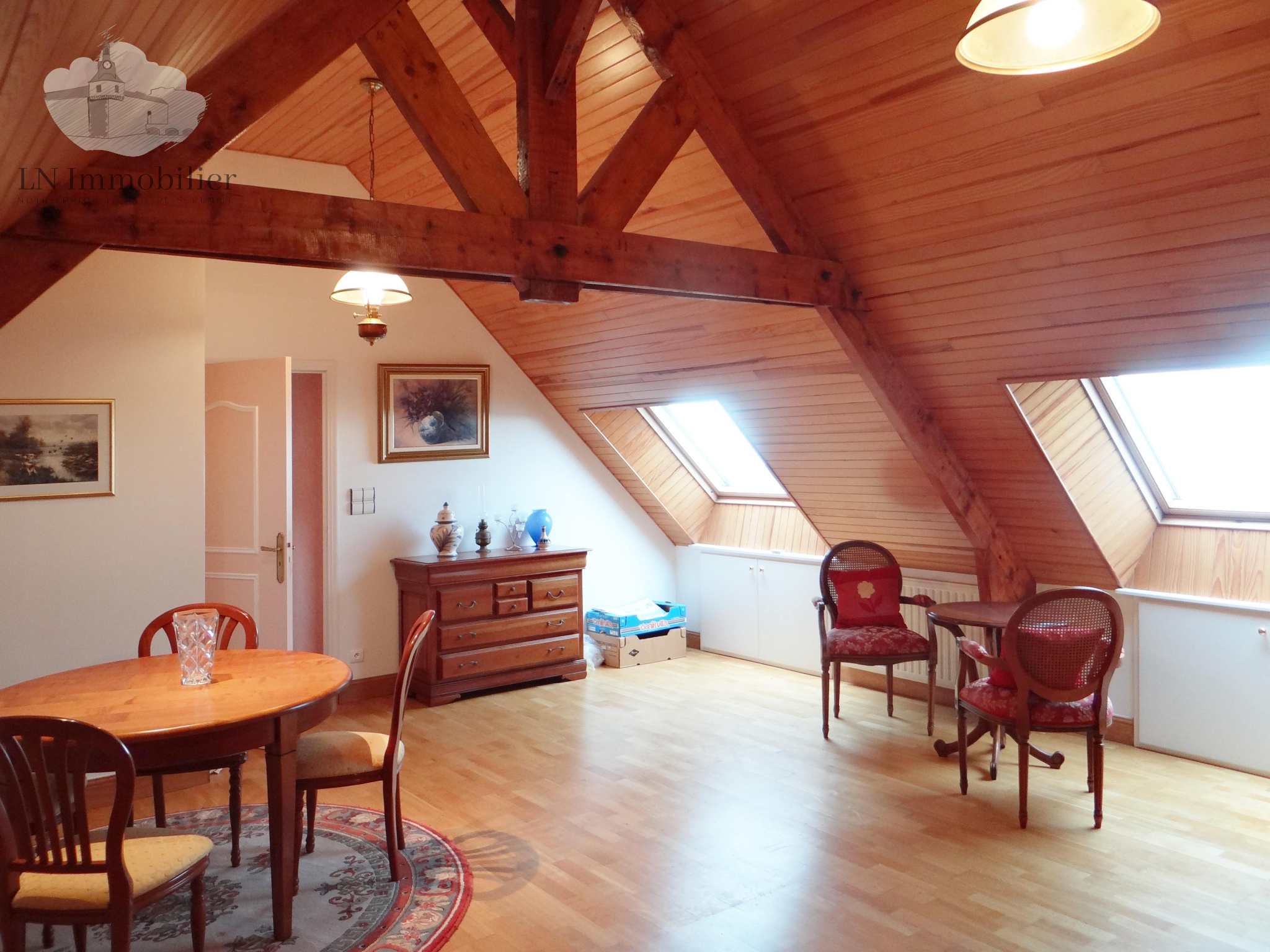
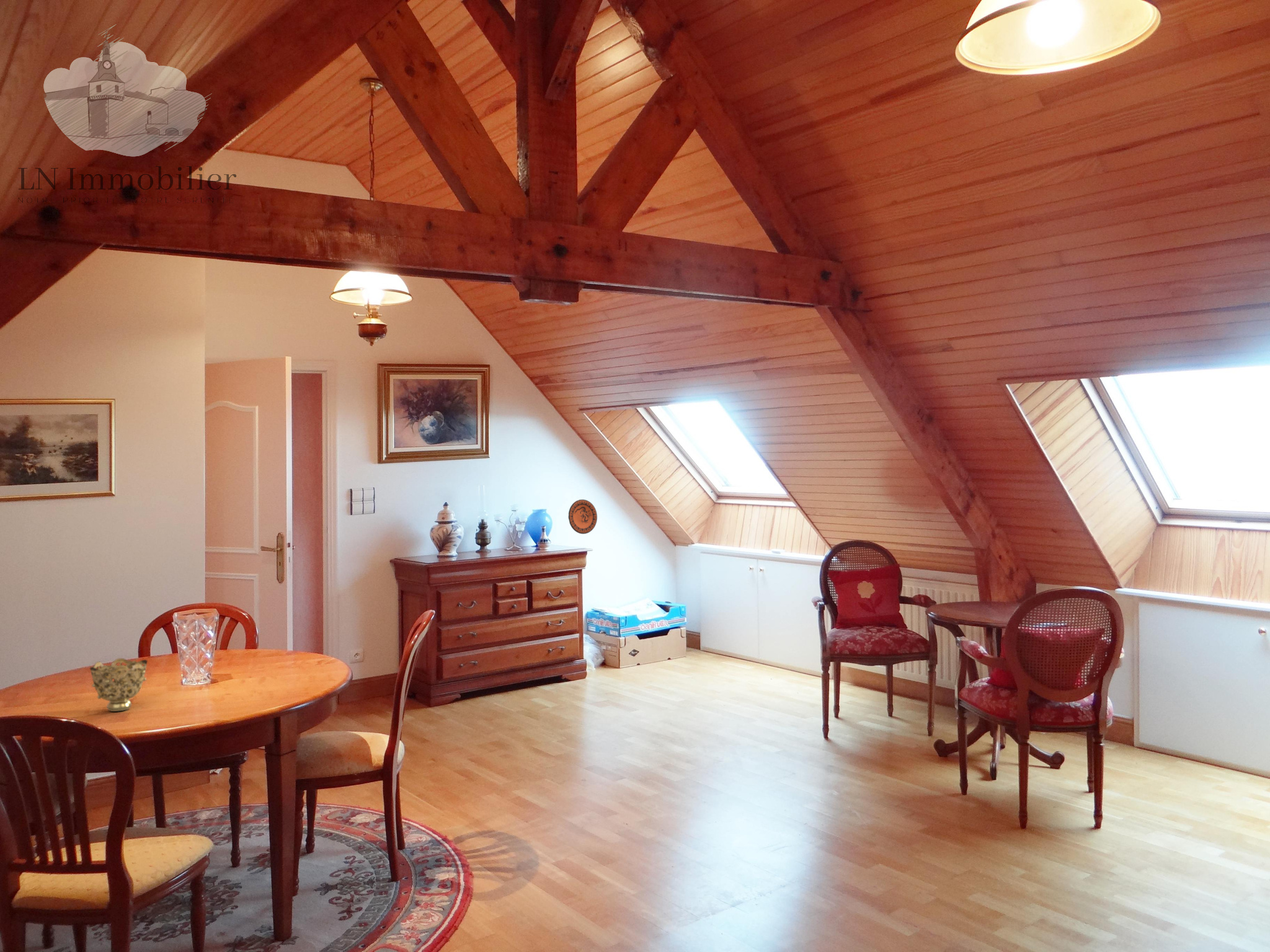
+ decorative bowl [89,658,148,712]
+ decorative plate [568,499,598,534]
